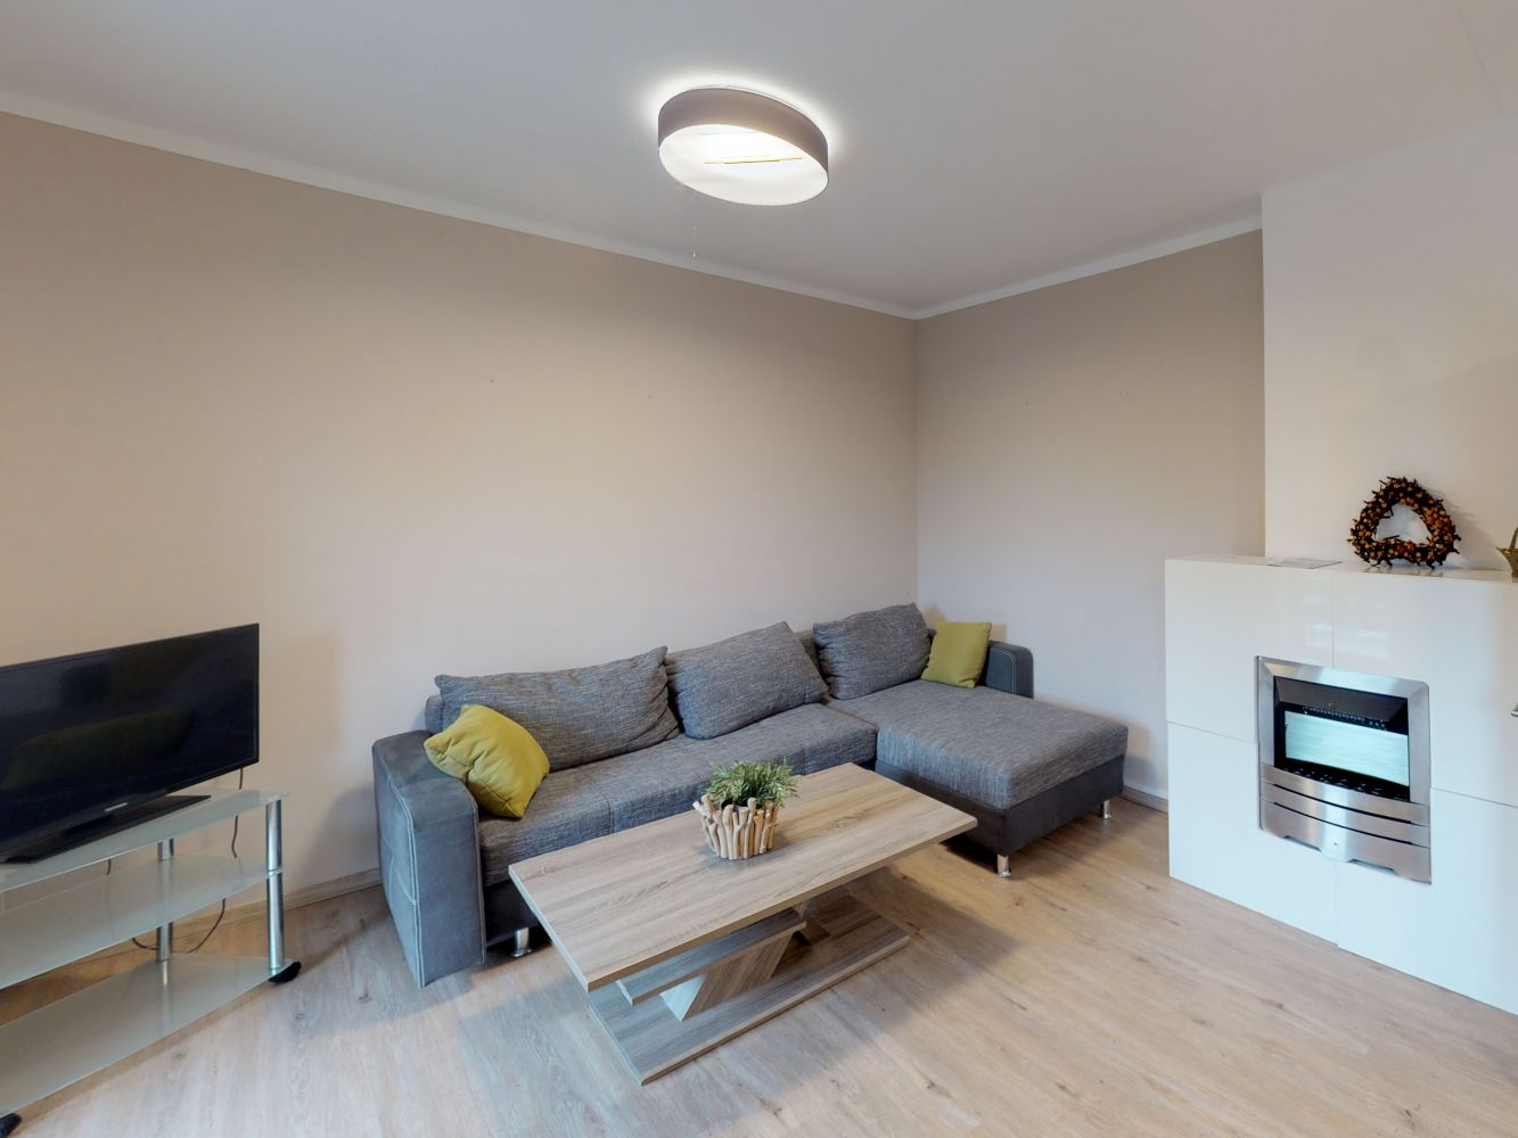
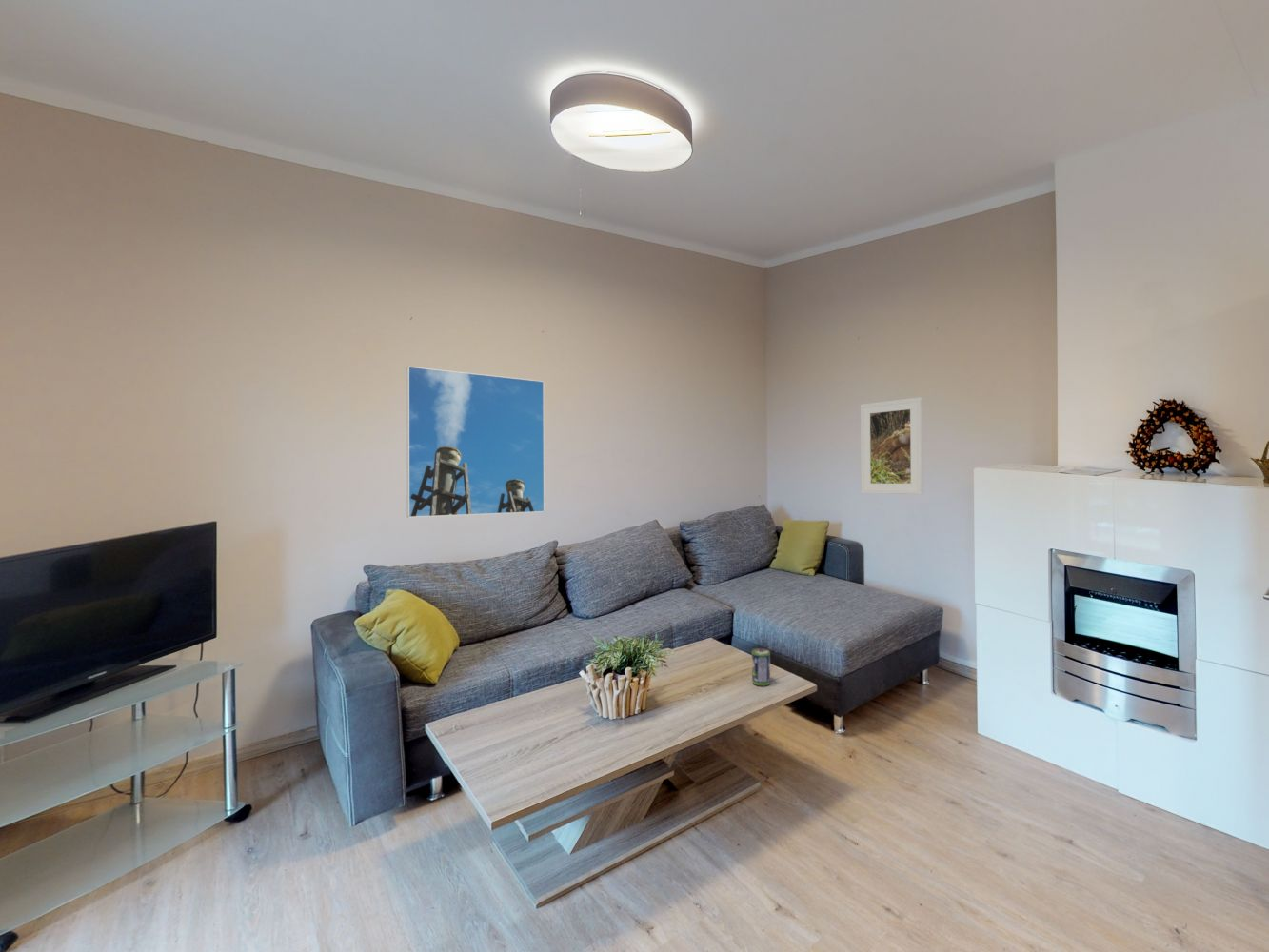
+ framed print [860,396,923,495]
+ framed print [406,366,545,519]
+ beverage can [751,647,771,686]
